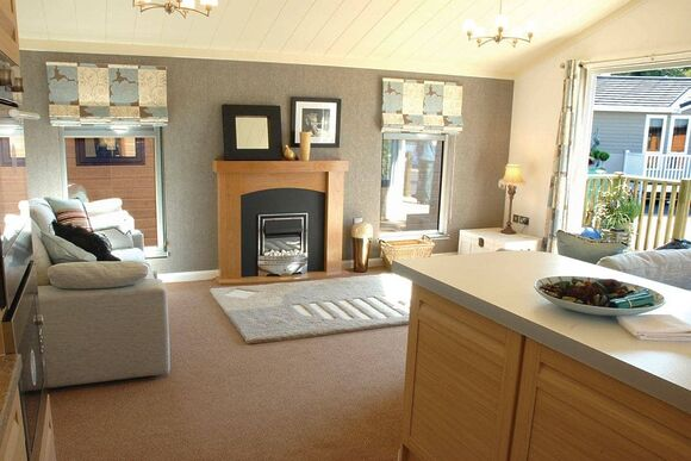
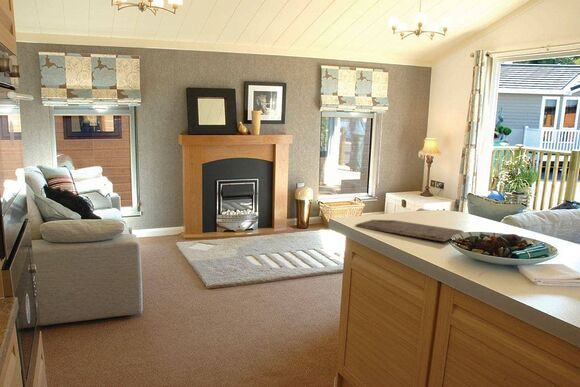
+ cutting board [354,219,465,243]
